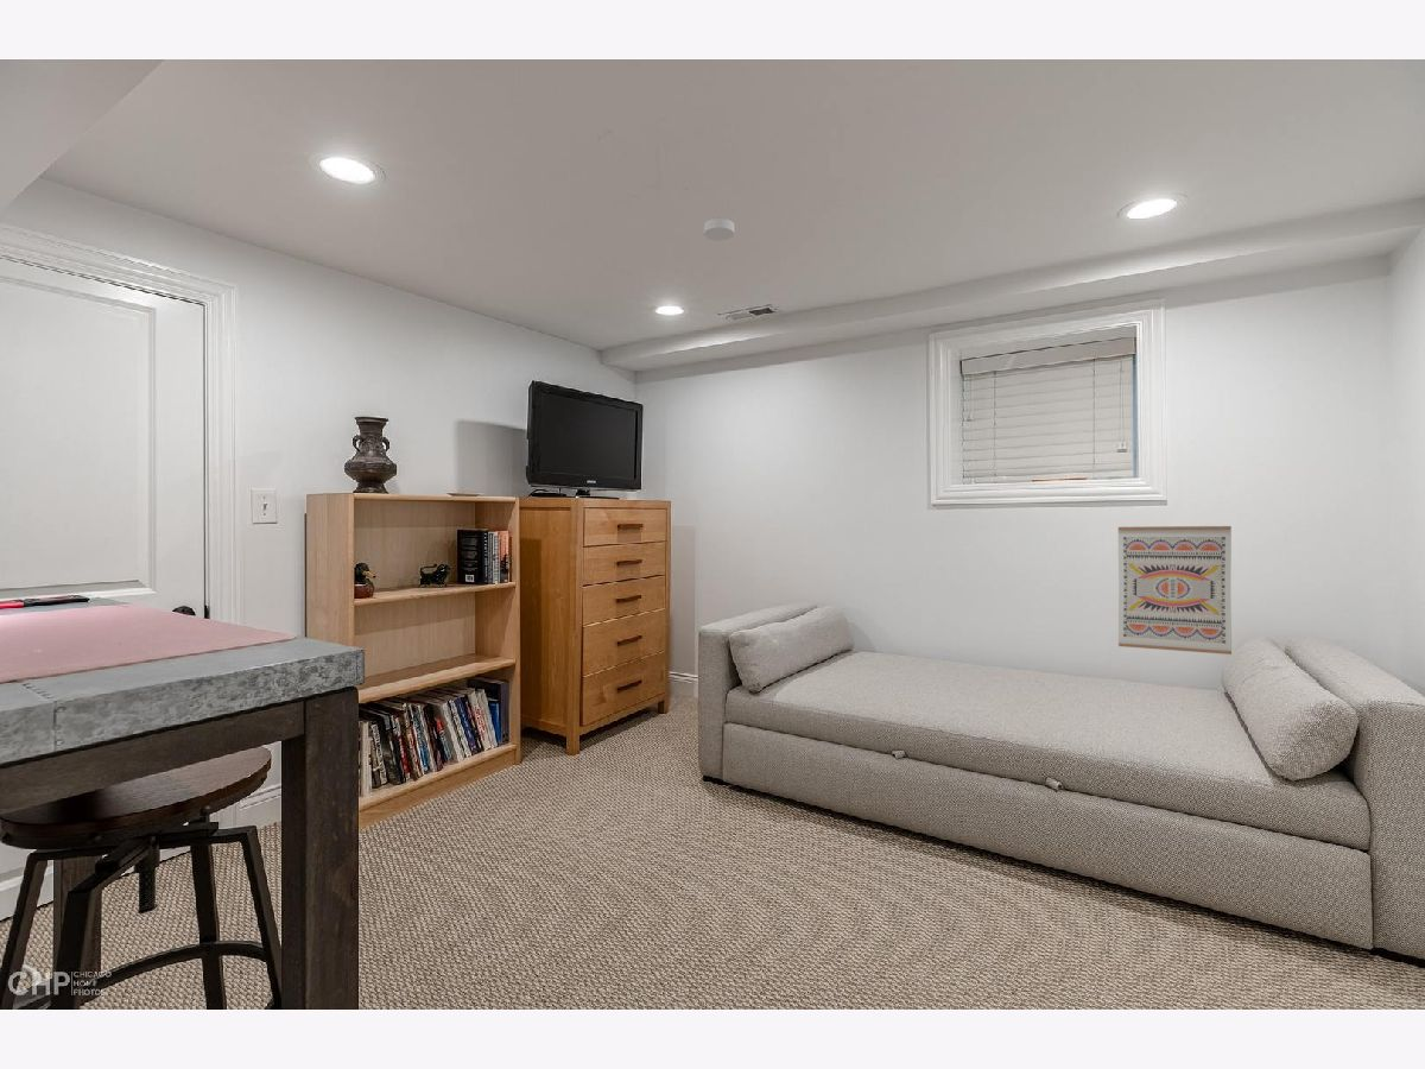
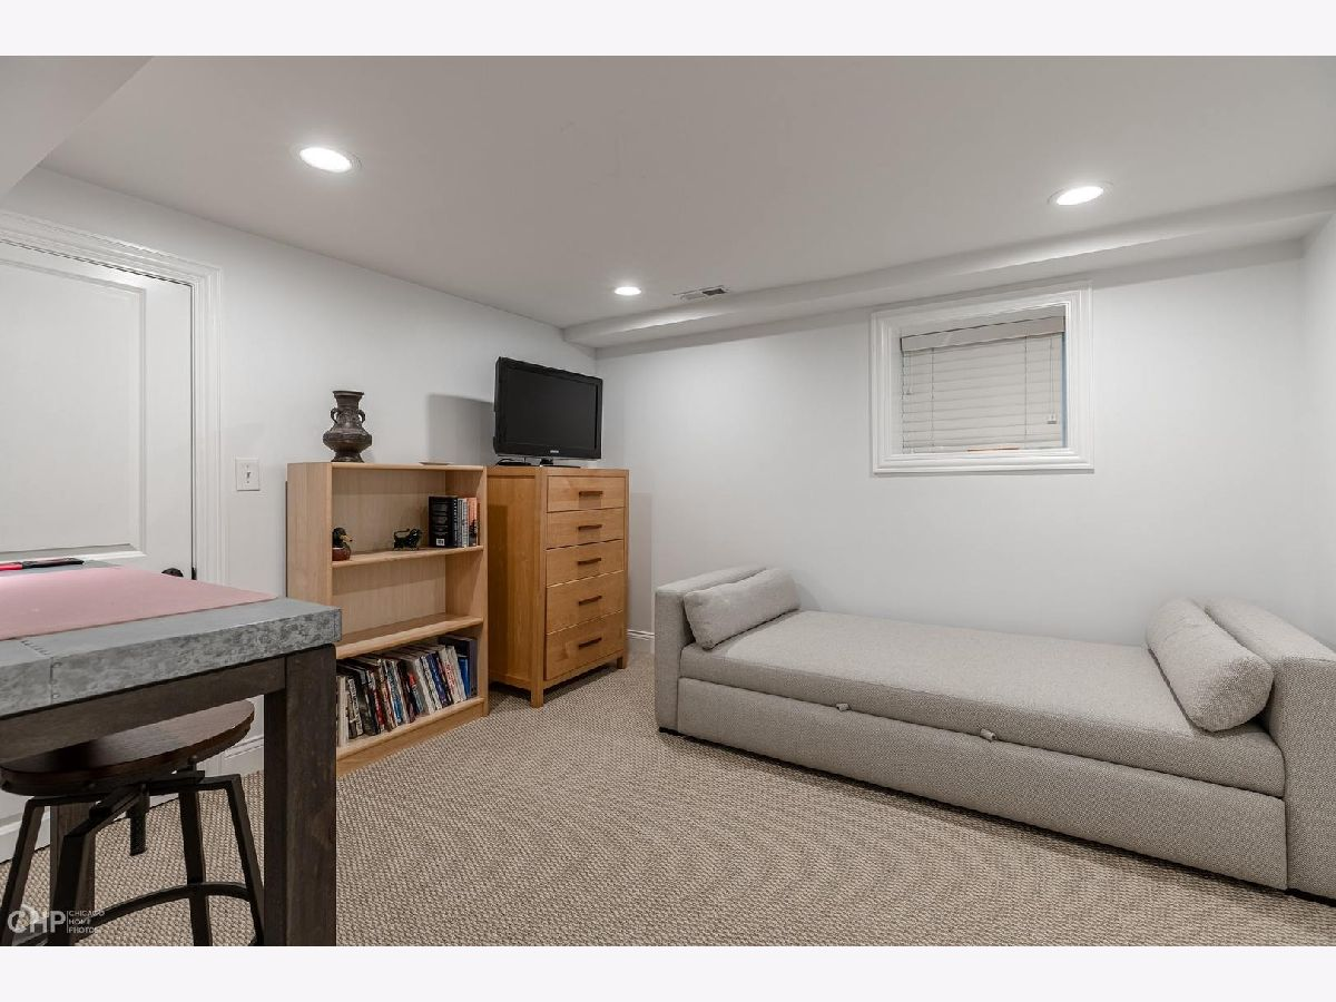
- smoke detector [703,216,735,242]
- wall art [1117,525,1233,656]
